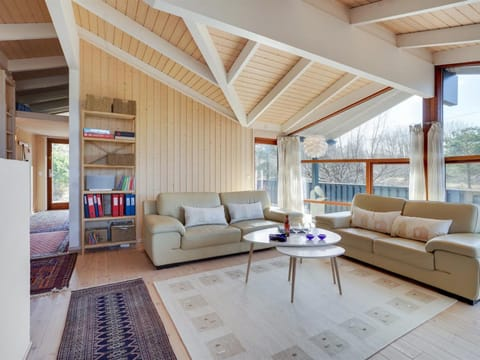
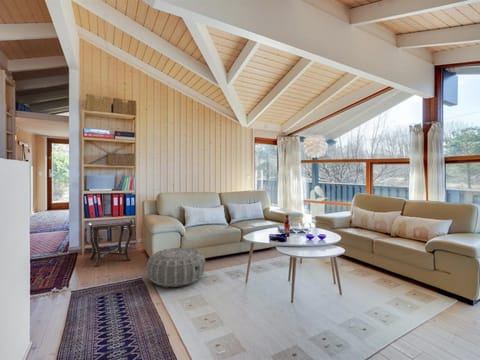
+ side table [86,218,134,268]
+ air purifier [146,247,207,289]
